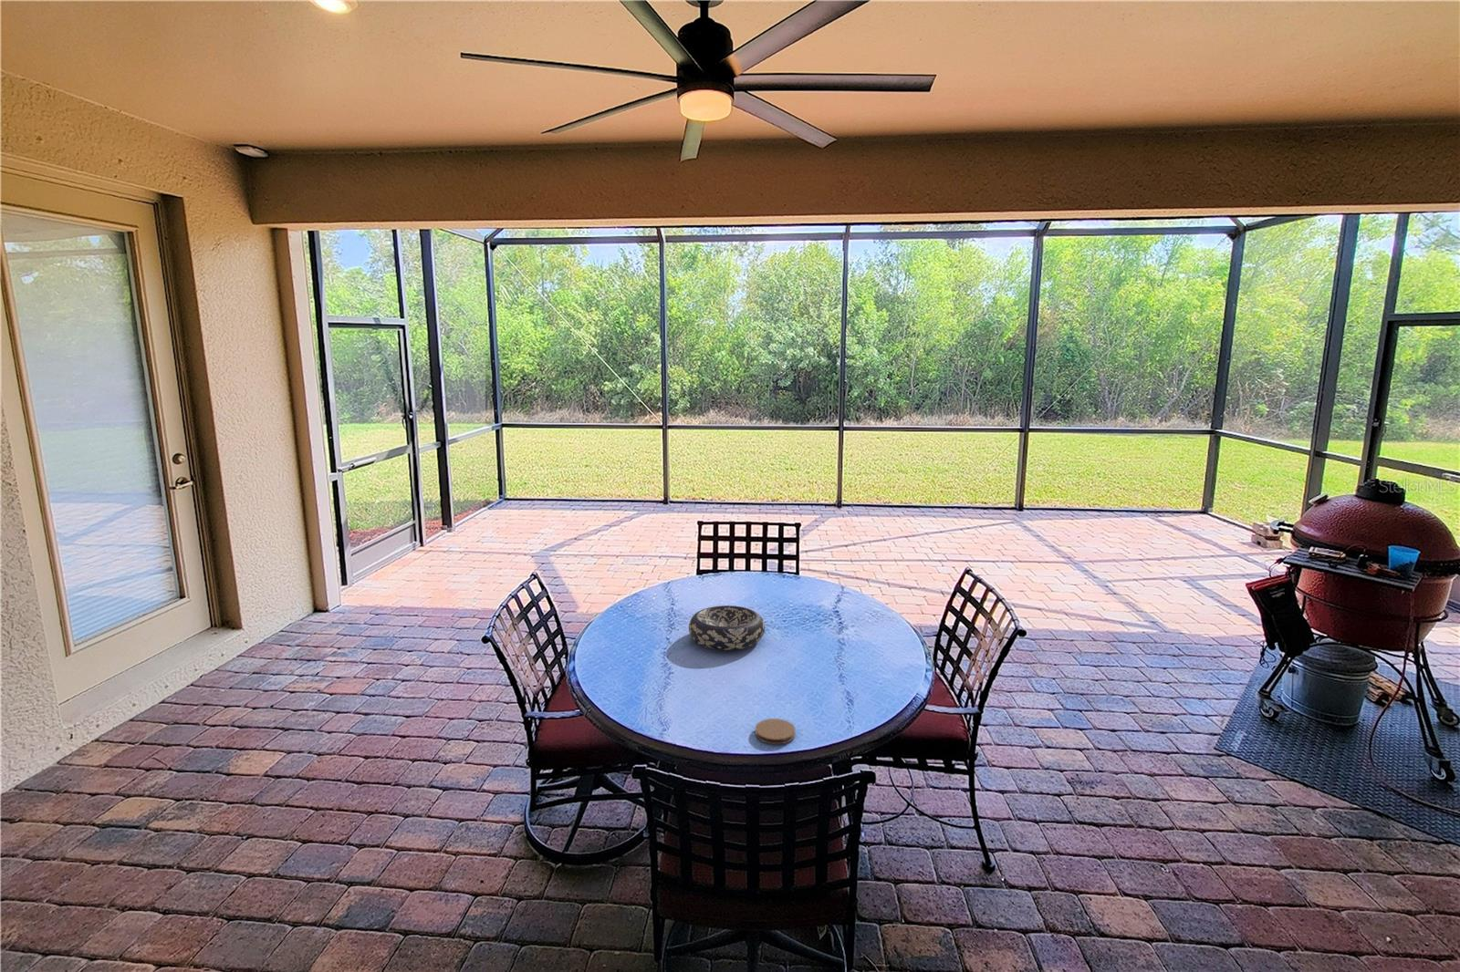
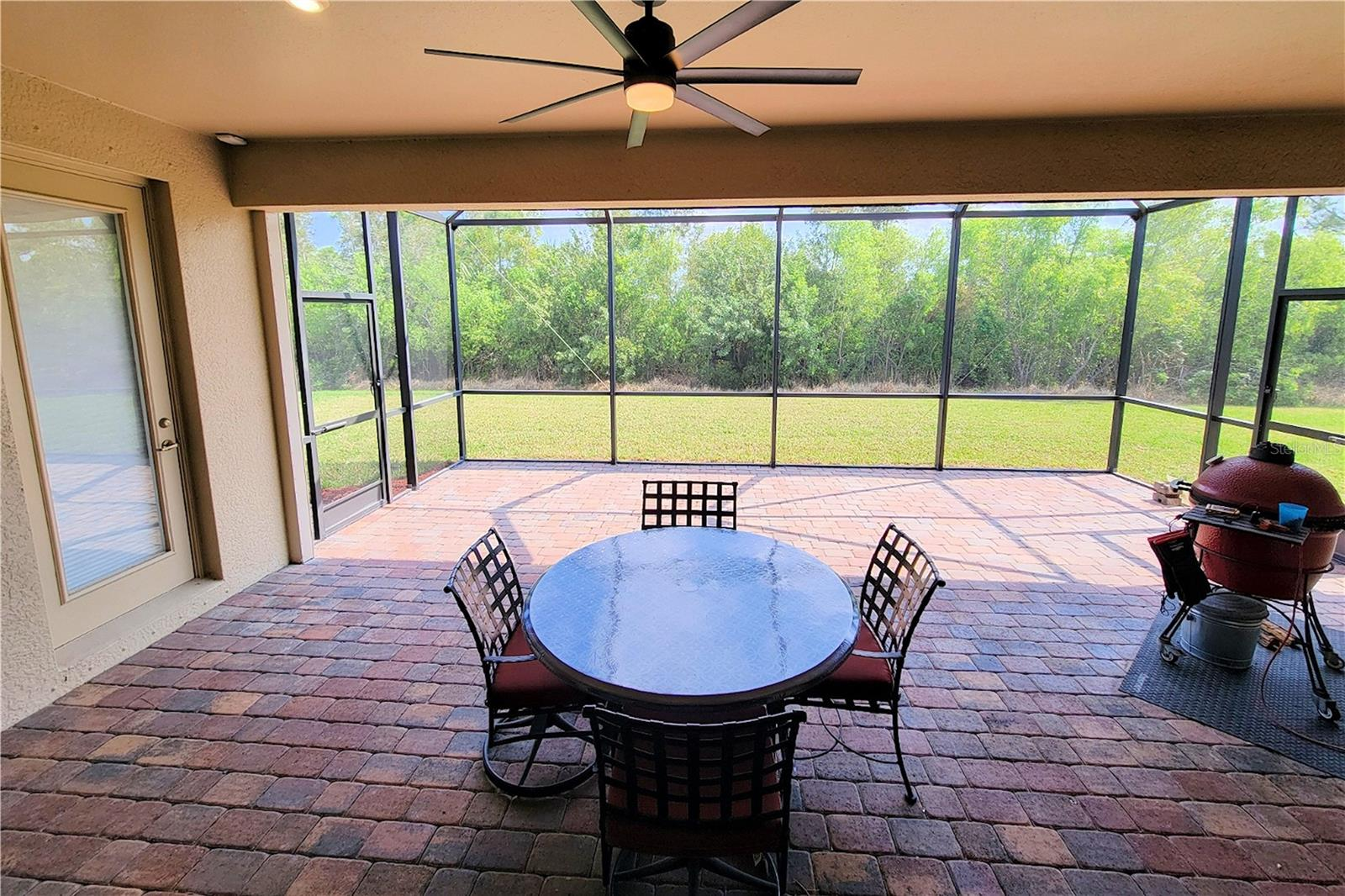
- decorative bowl [688,604,765,651]
- coaster [754,717,797,745]
